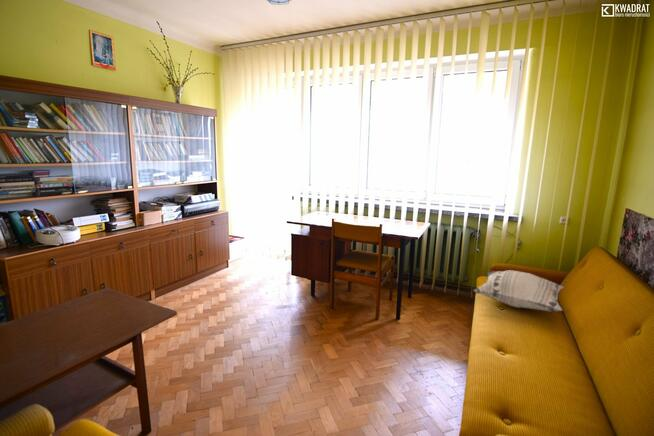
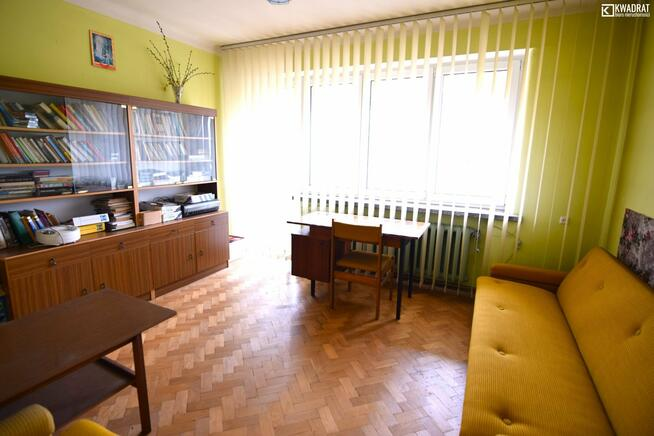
- decorative pillow [472,269,565,312]
